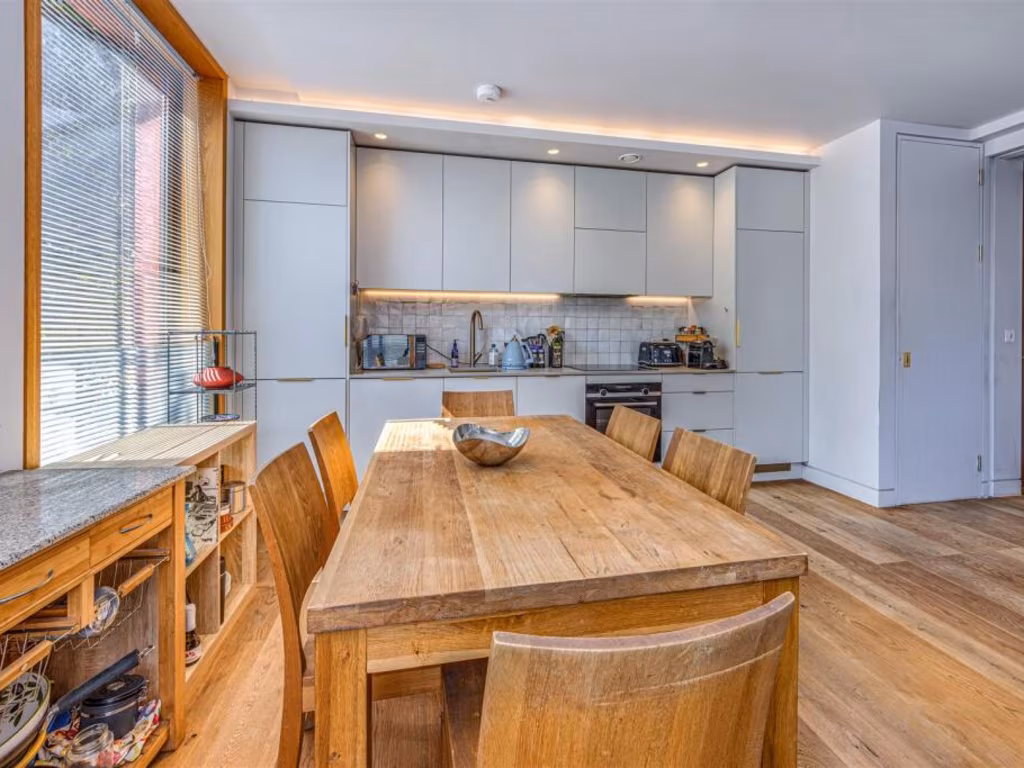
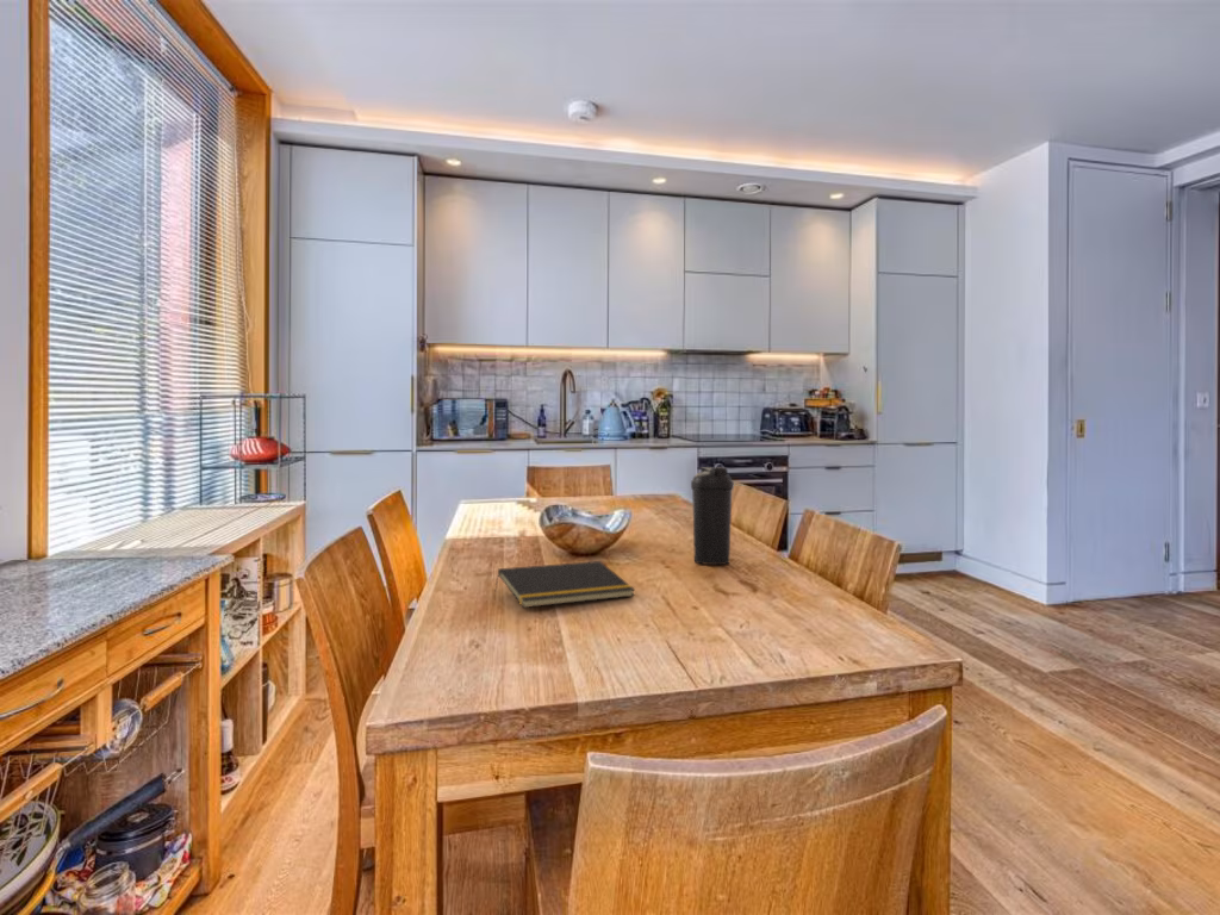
+ water bottle [690,466,735,566]
+ notepad [494,560,636,609]
